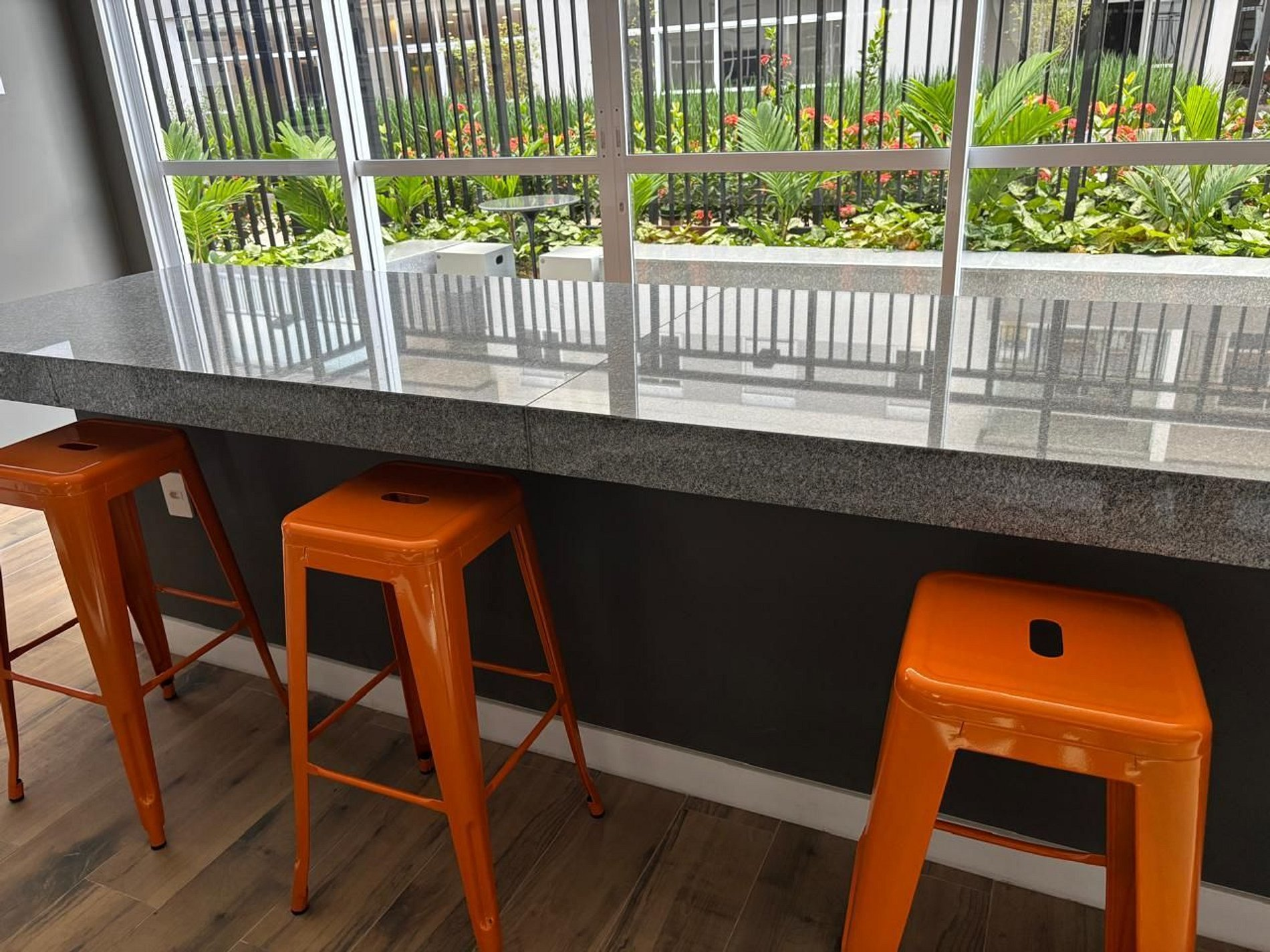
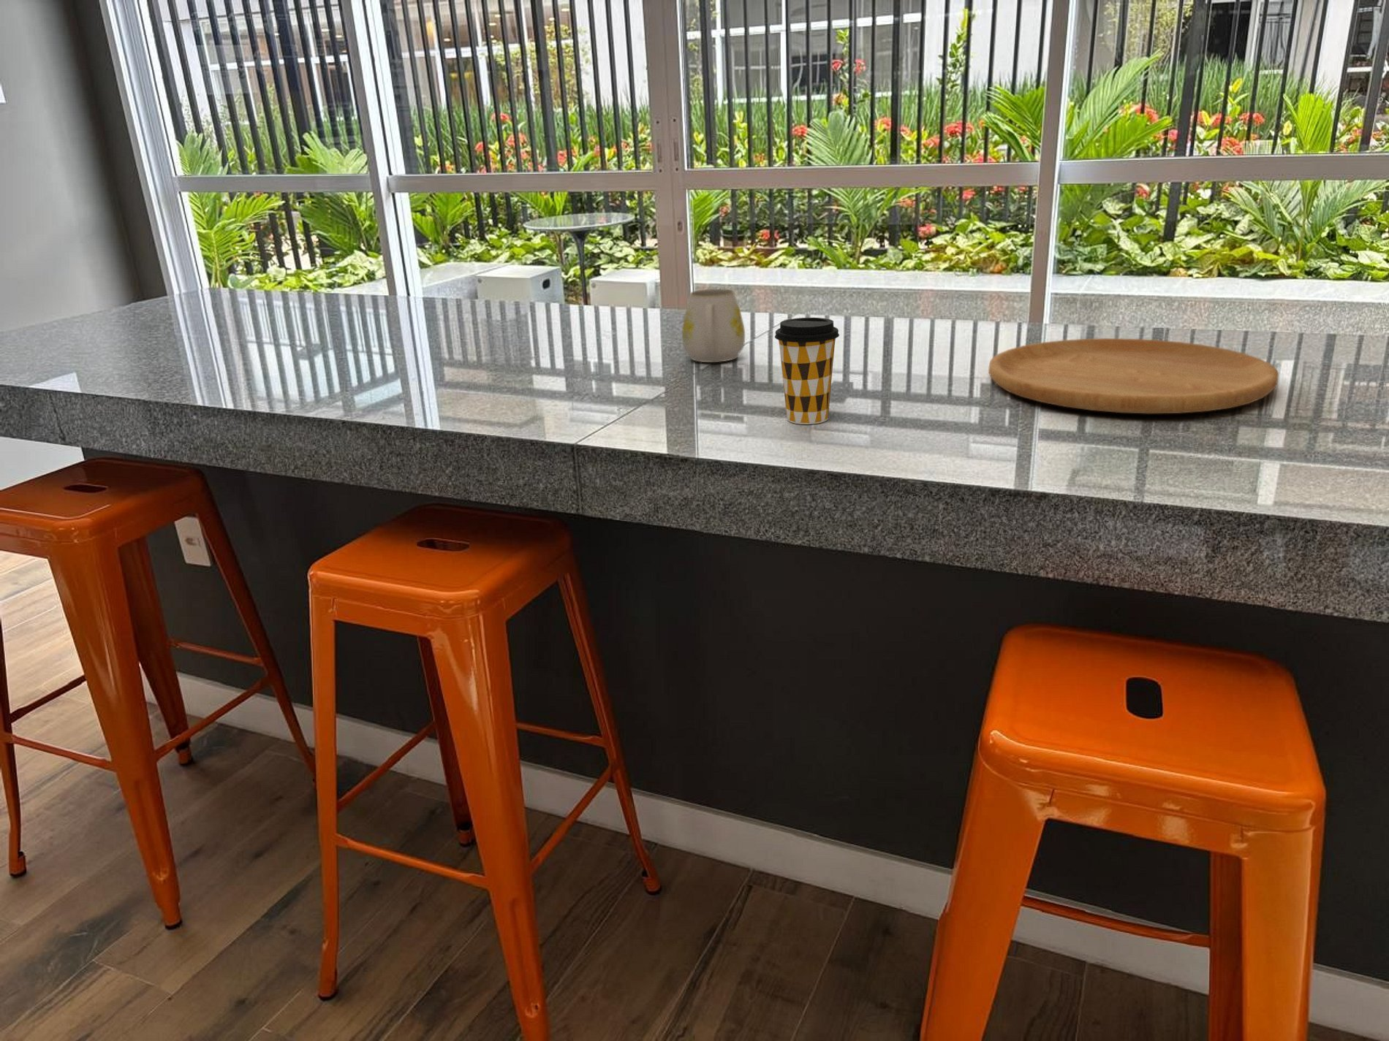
+ coffee cup [774,317,840,425]
+ cutting board [988,338,1280,414]
+ mug [681,288,746,363]
